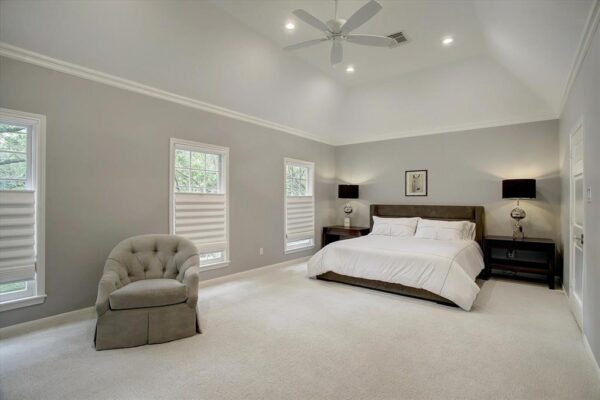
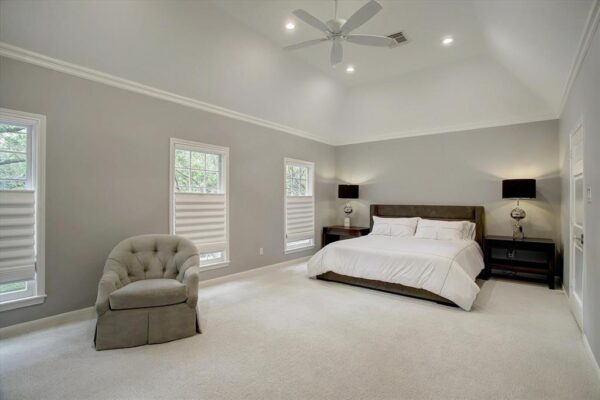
- wall art [404,169,429,198]
